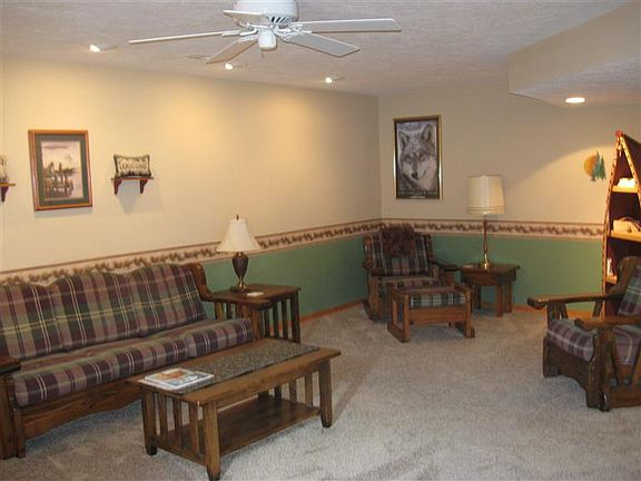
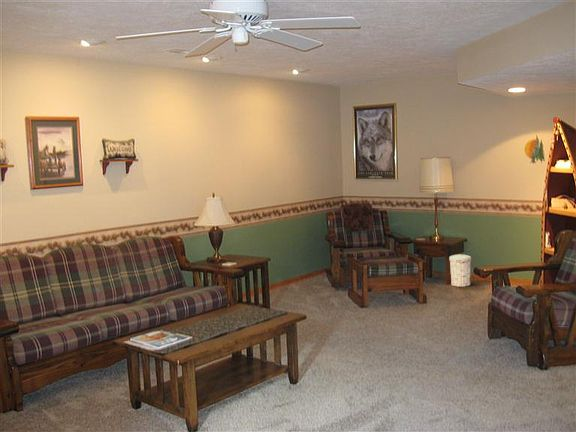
+ trash can [448,253,472,288]
